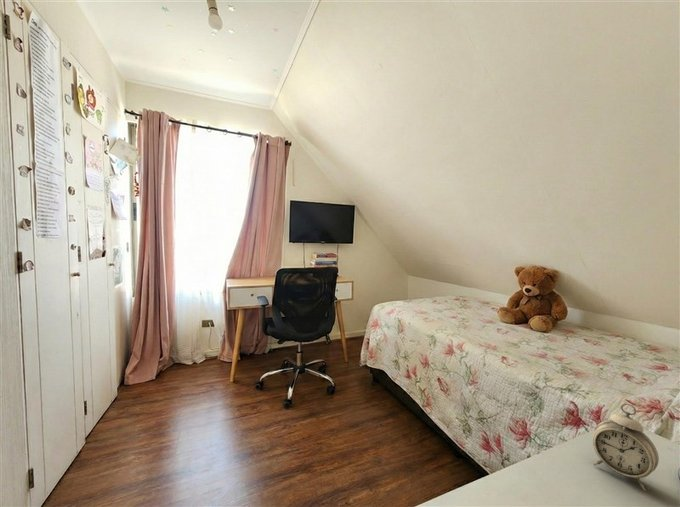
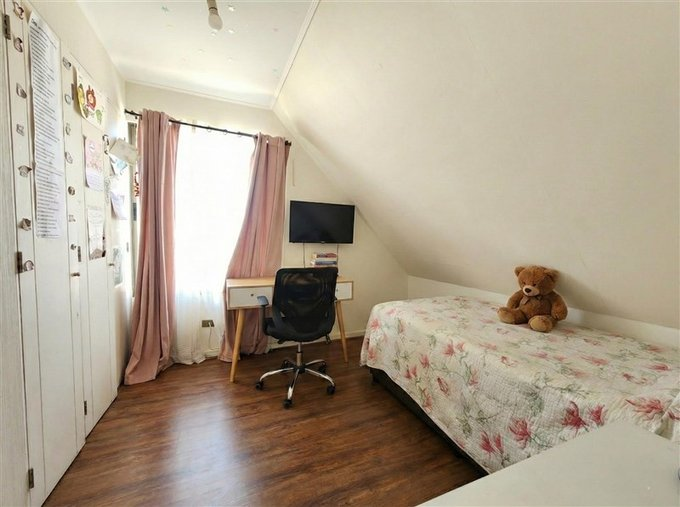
- alarm clock [591,402,660,492]
